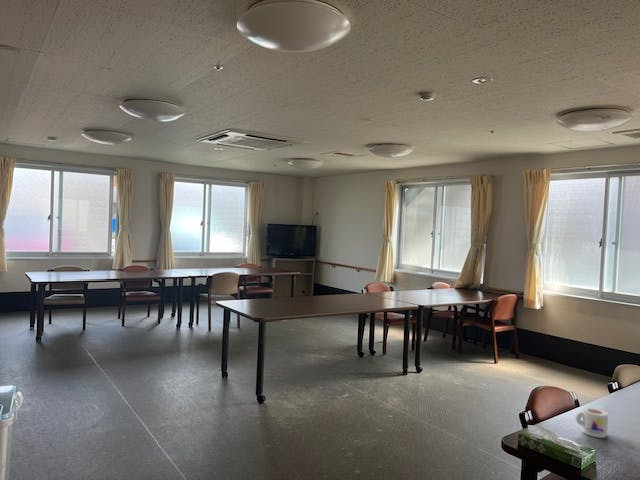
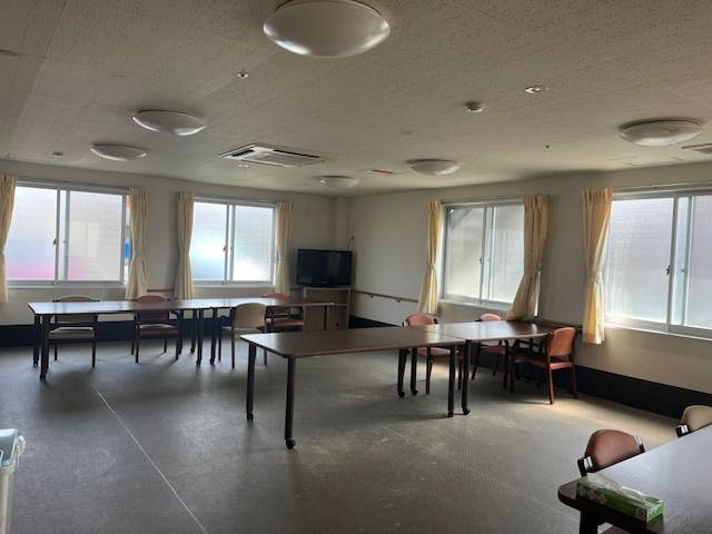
- mug [574,406,609,439]
